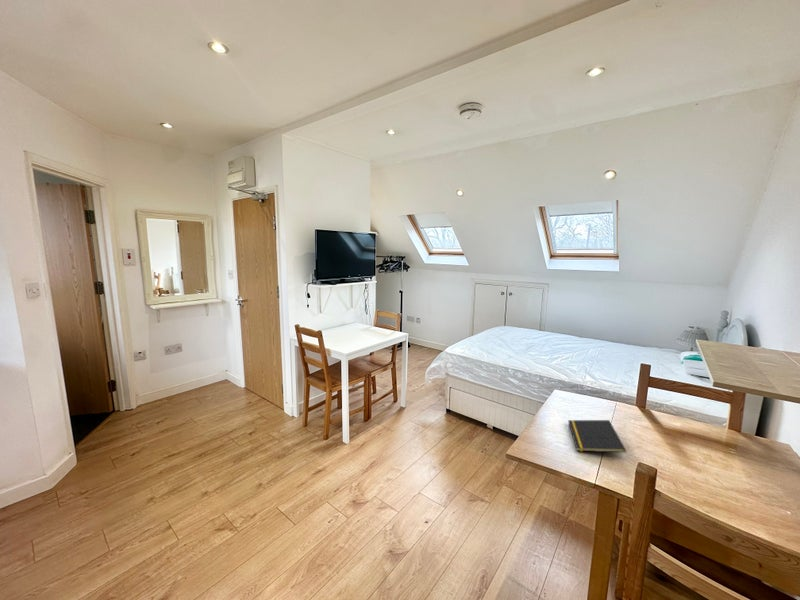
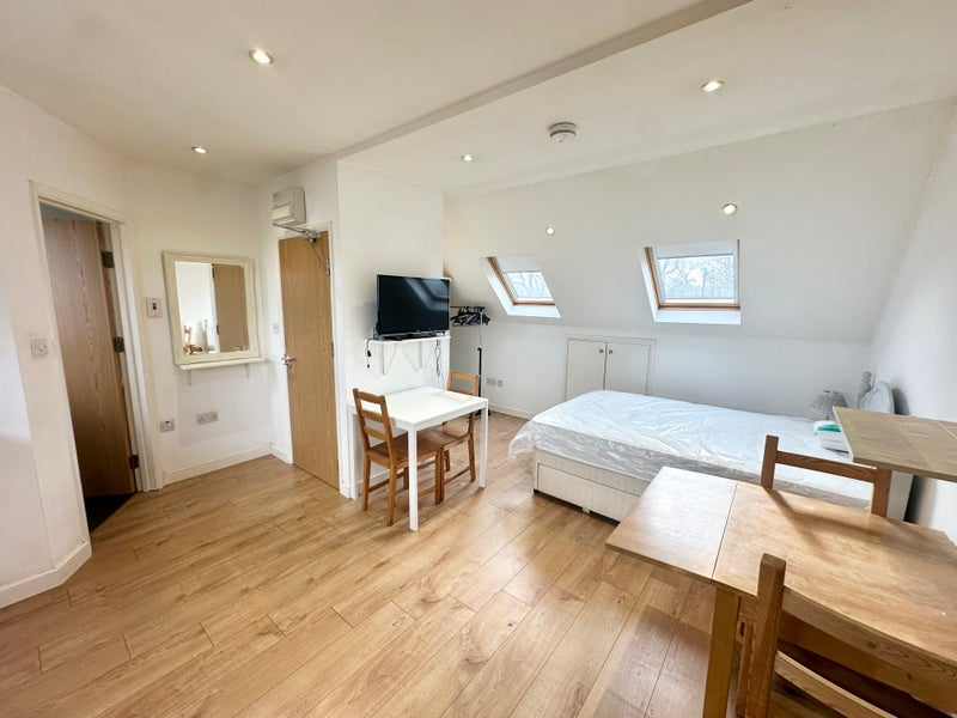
- notepad [567,419,627,453]
